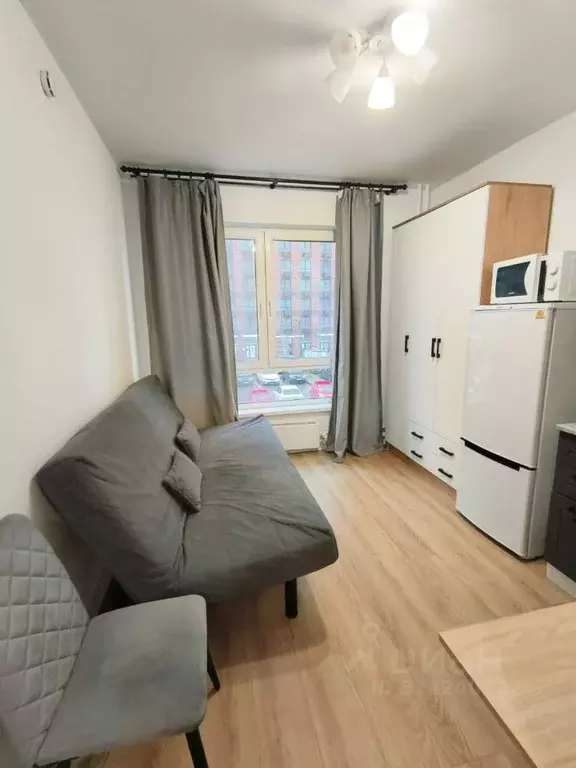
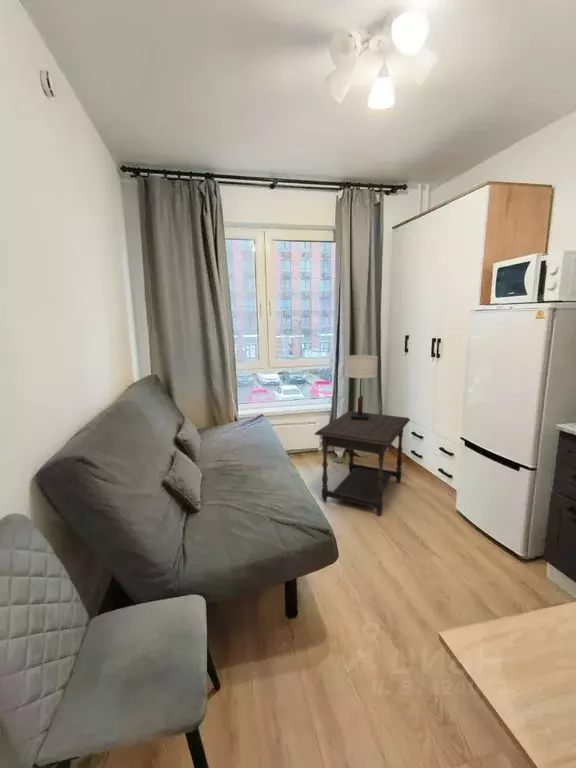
+ table lamp [344,354,379,420]
+ side table [314,410,411,516]
